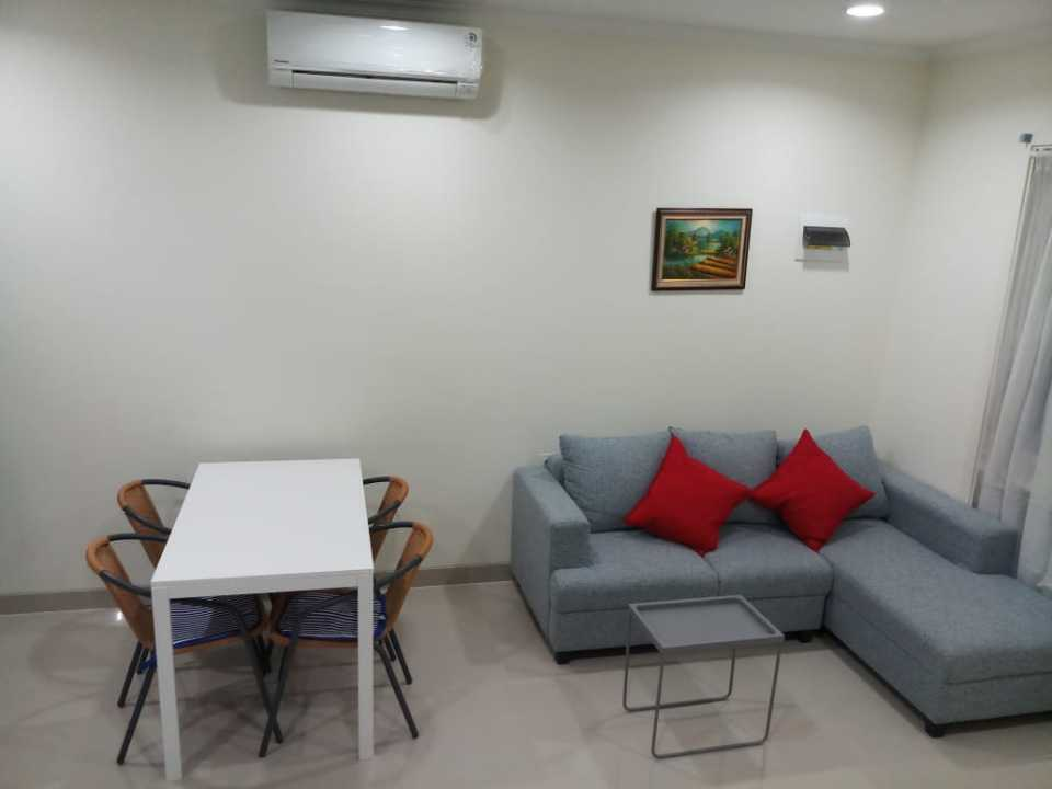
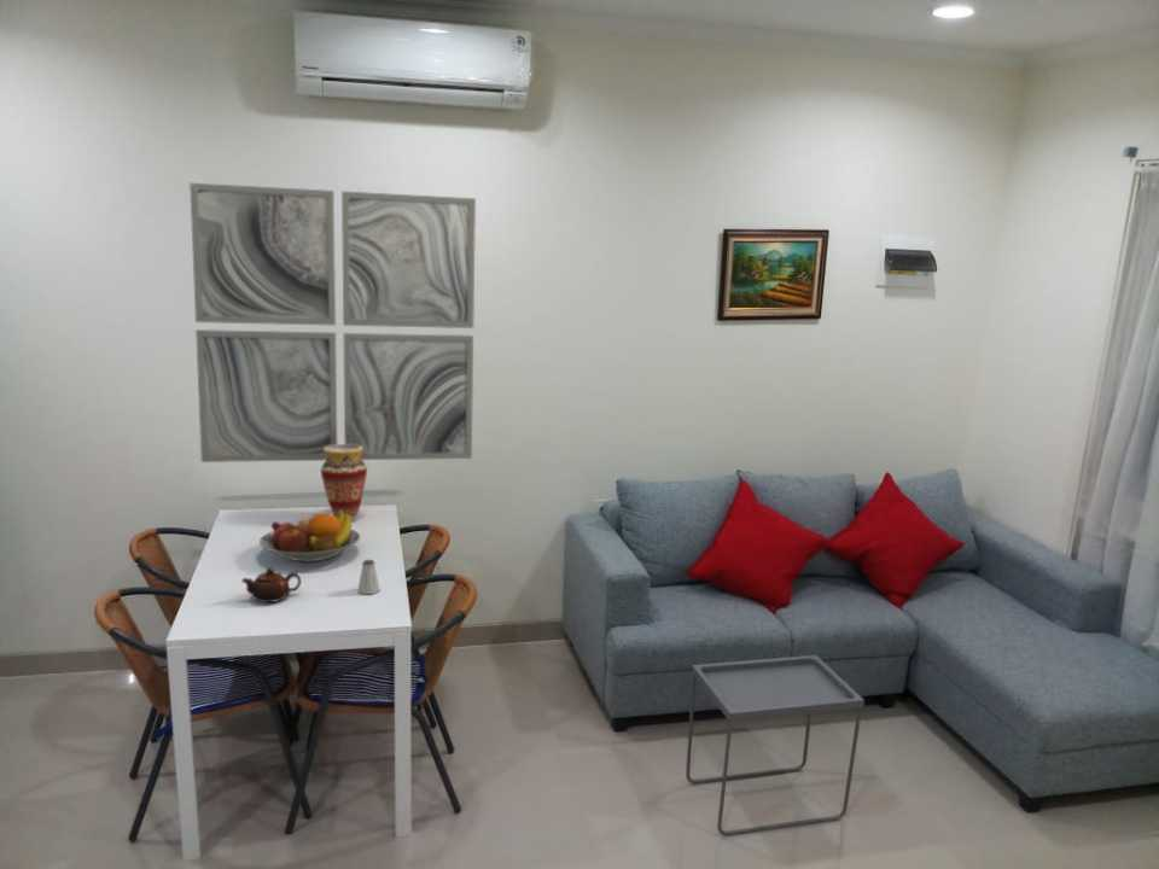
+ wall art [188,182,477,463]
+ teapot [240,566,302,603]
+ saltshaker [356,559,382,595]
+ fruit bowl [258,509,361,562]
+ vase [320,443,368,520]
